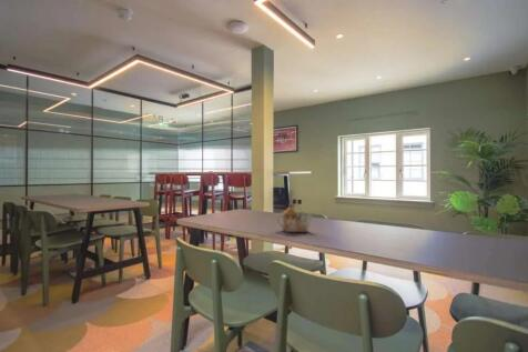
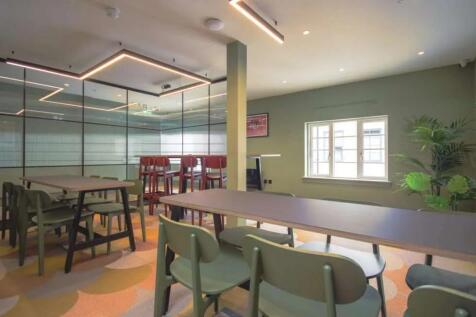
- teapot [275,202,313,233]
